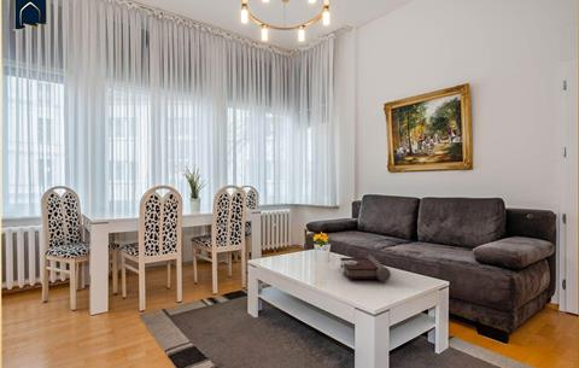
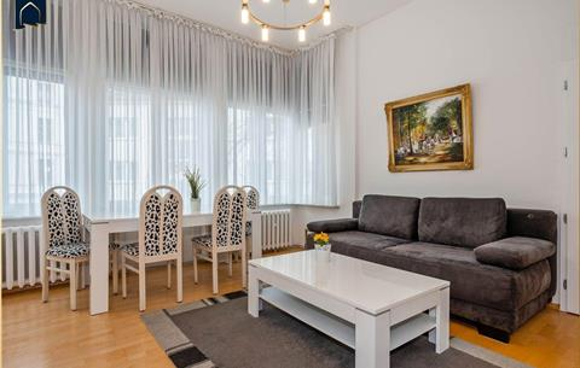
- decorative book [339,253,392,282]
